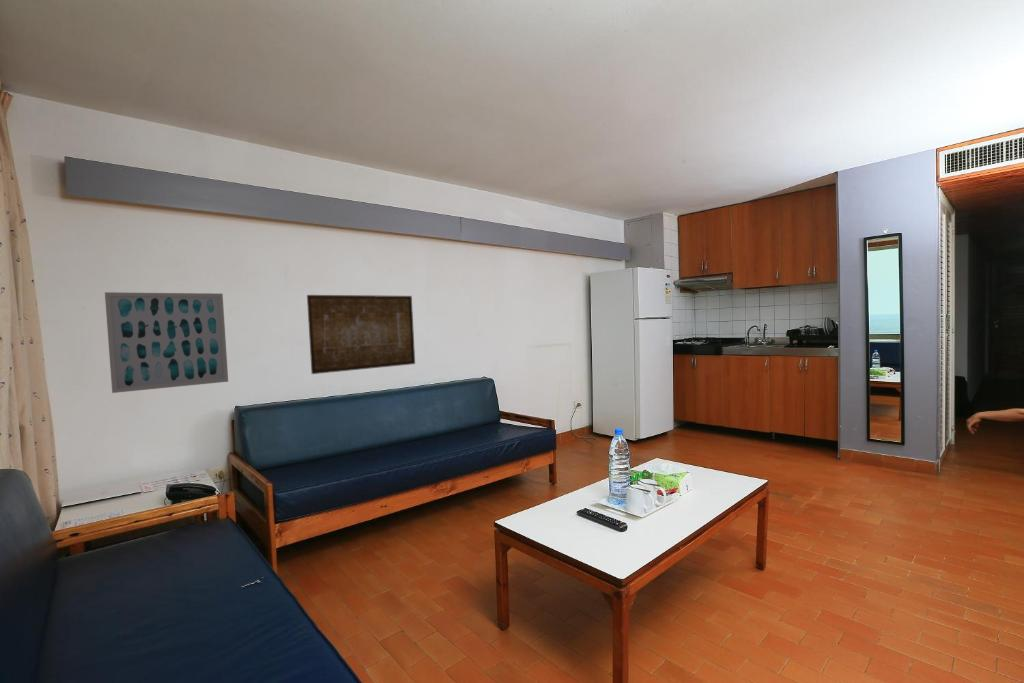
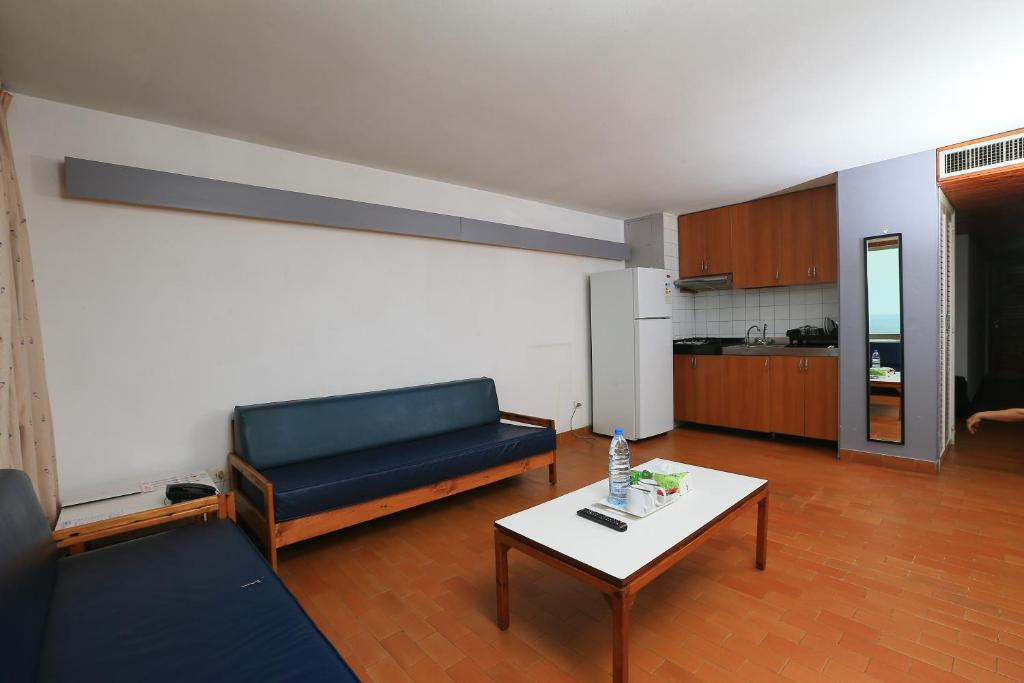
- wall art [104,291,229,394]
- wall art [306,294,416,375]
